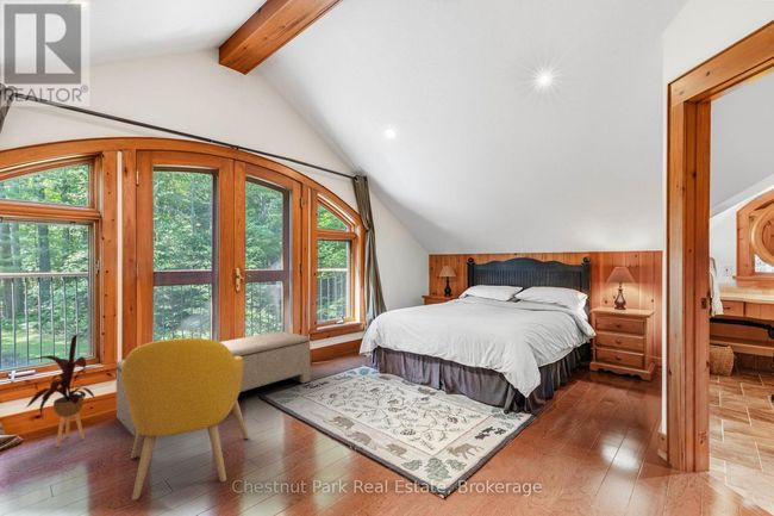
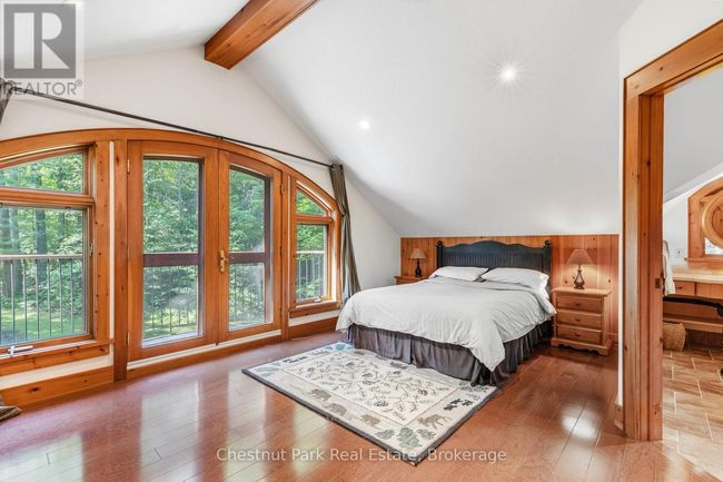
- house plant [25,332,98,448]
- armchair [121,337,250,501]
- bench [116,330,312,437]
